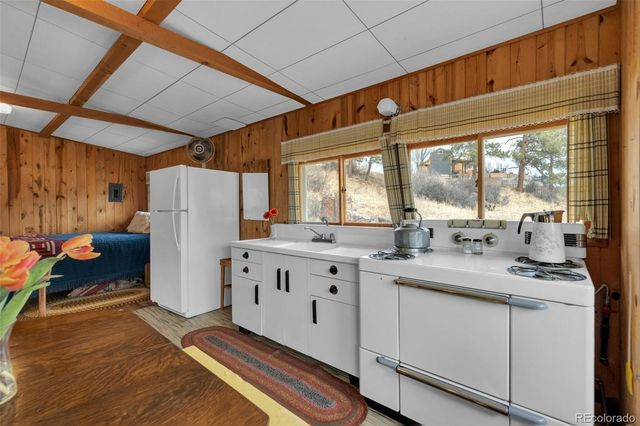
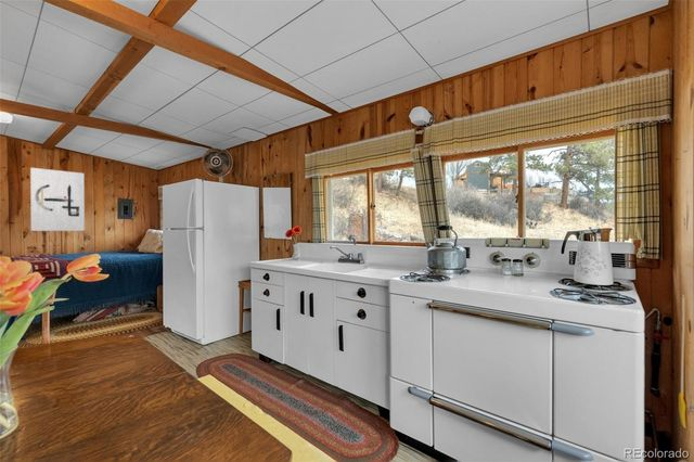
+ wall art [29,167,86,232]
